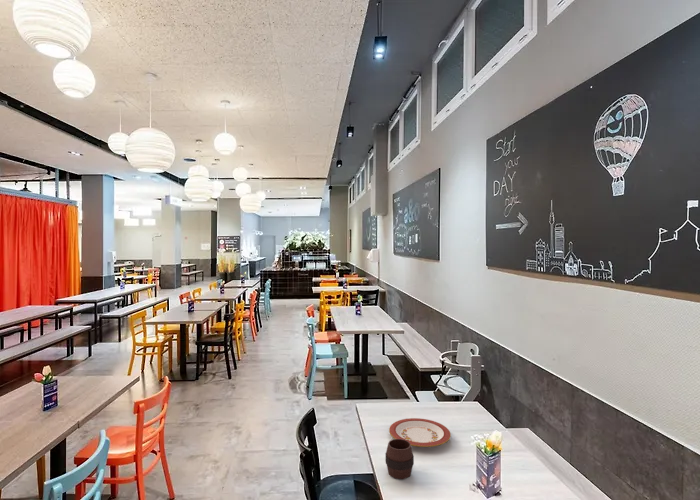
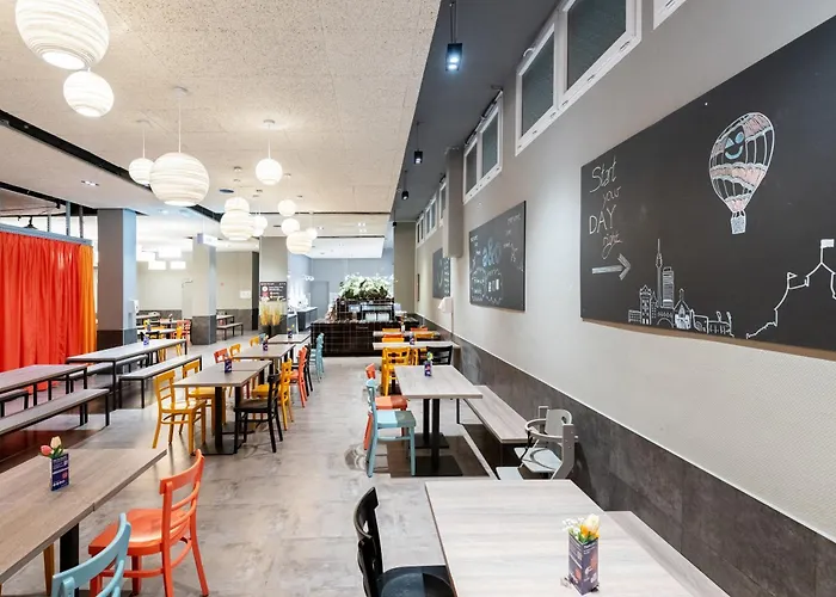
- plate [388,417,452,448]
- cup [385,438,415,480]
